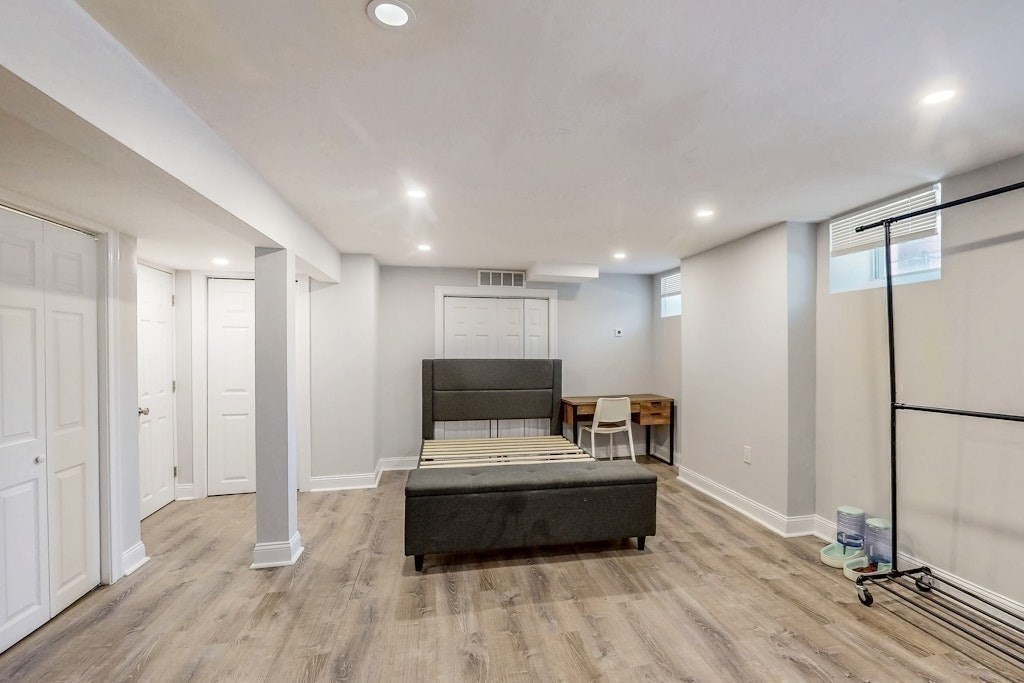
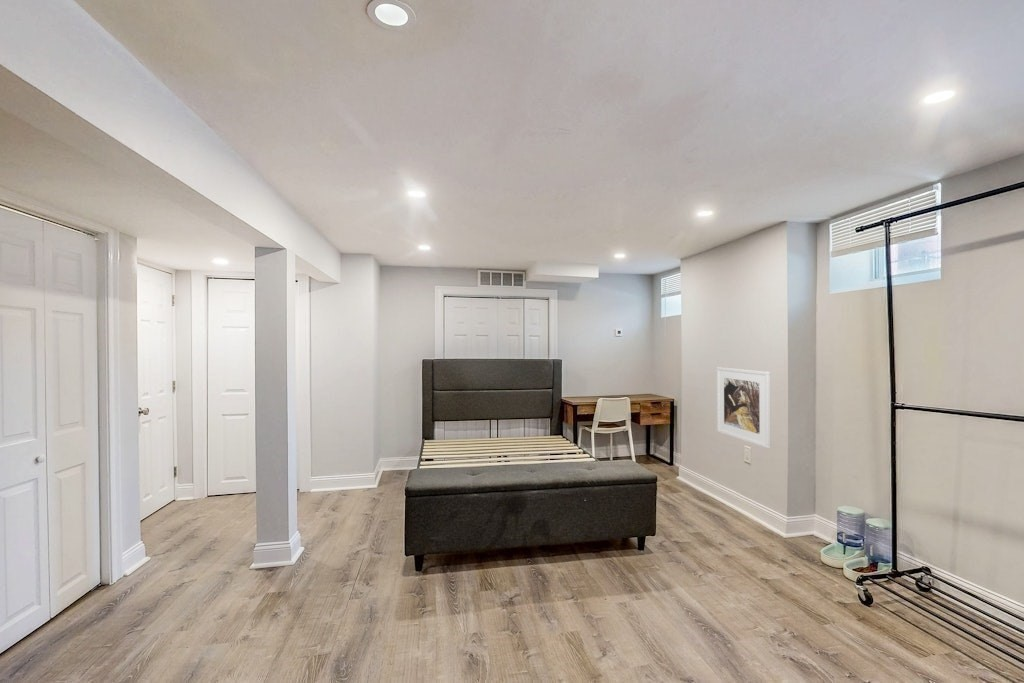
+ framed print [716,366,771,449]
